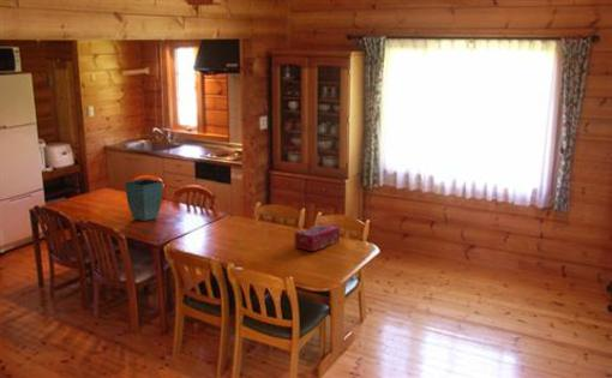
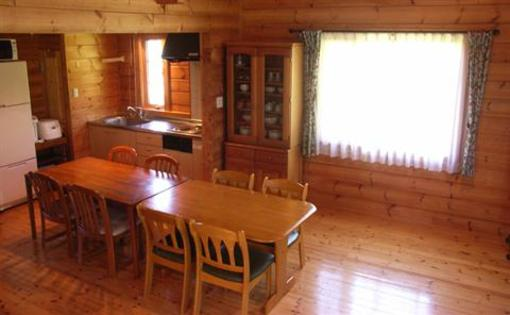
- tissue box [293,223,341,252]
- flower pot [124,178,163,222]
